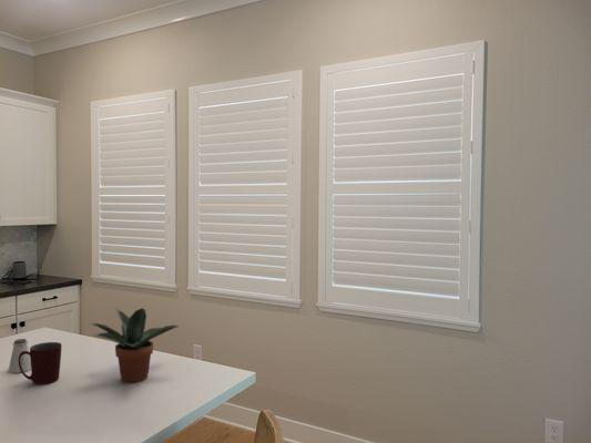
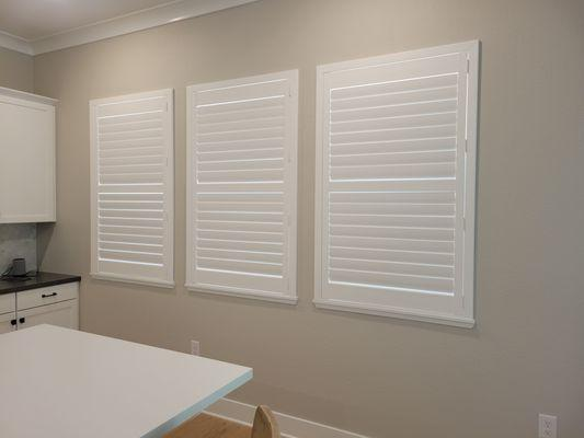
- saltshaker [8,338,31,374]
- potted plant [91,307,180,383]
- mug [19,341,62,385]
